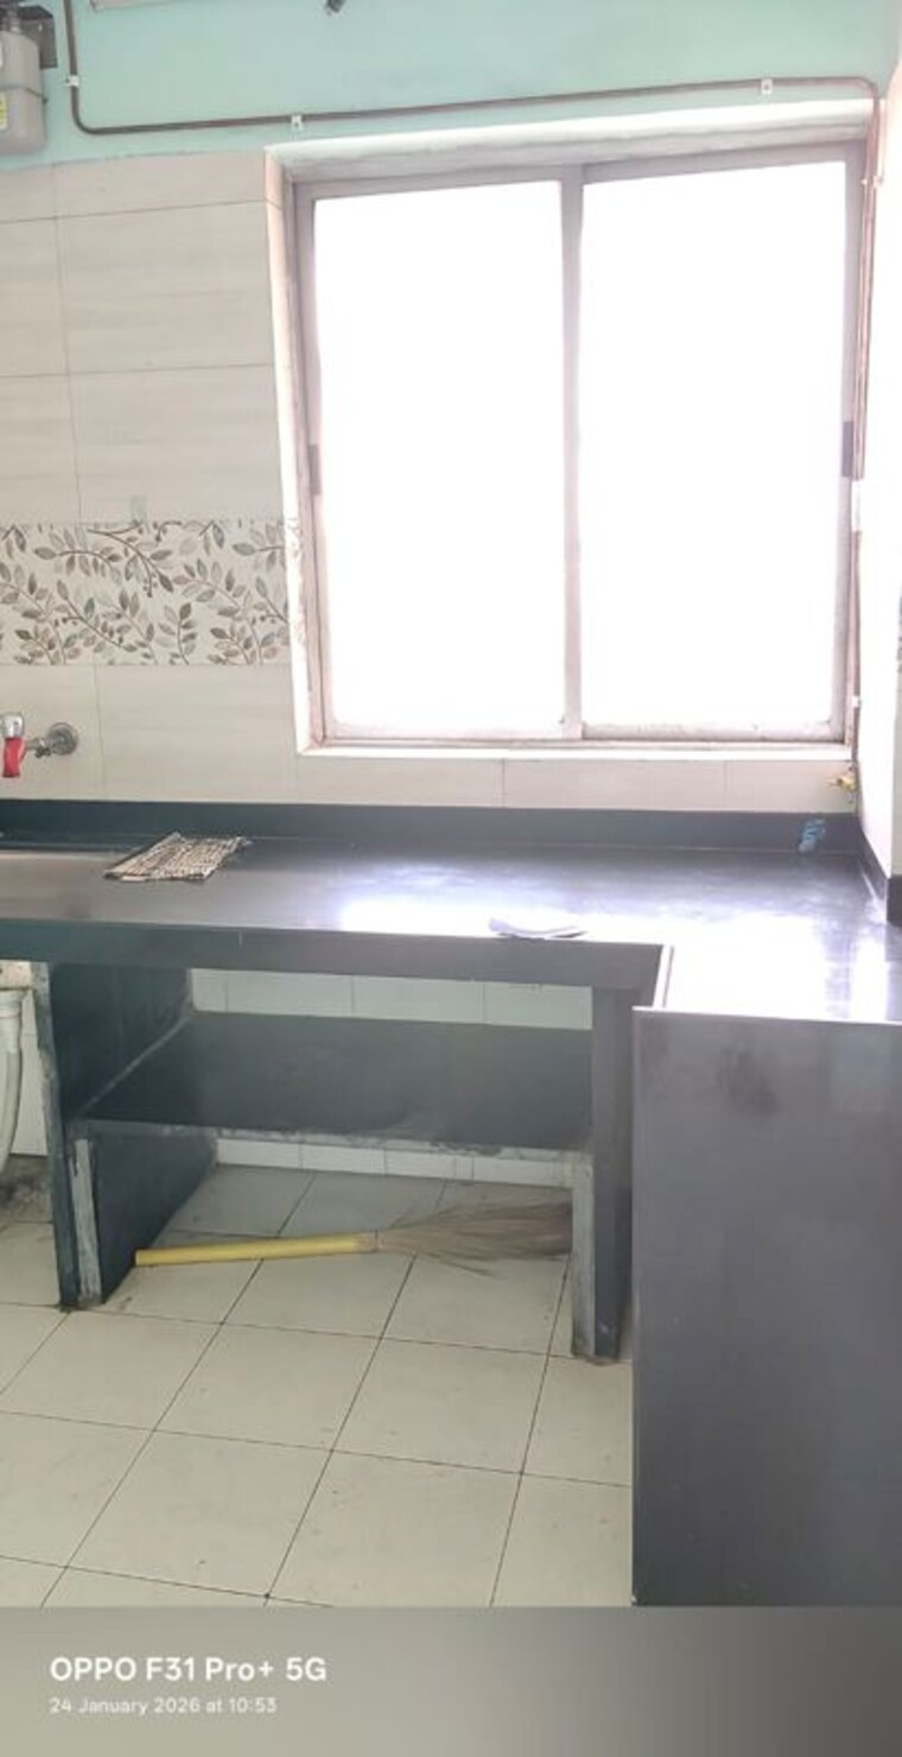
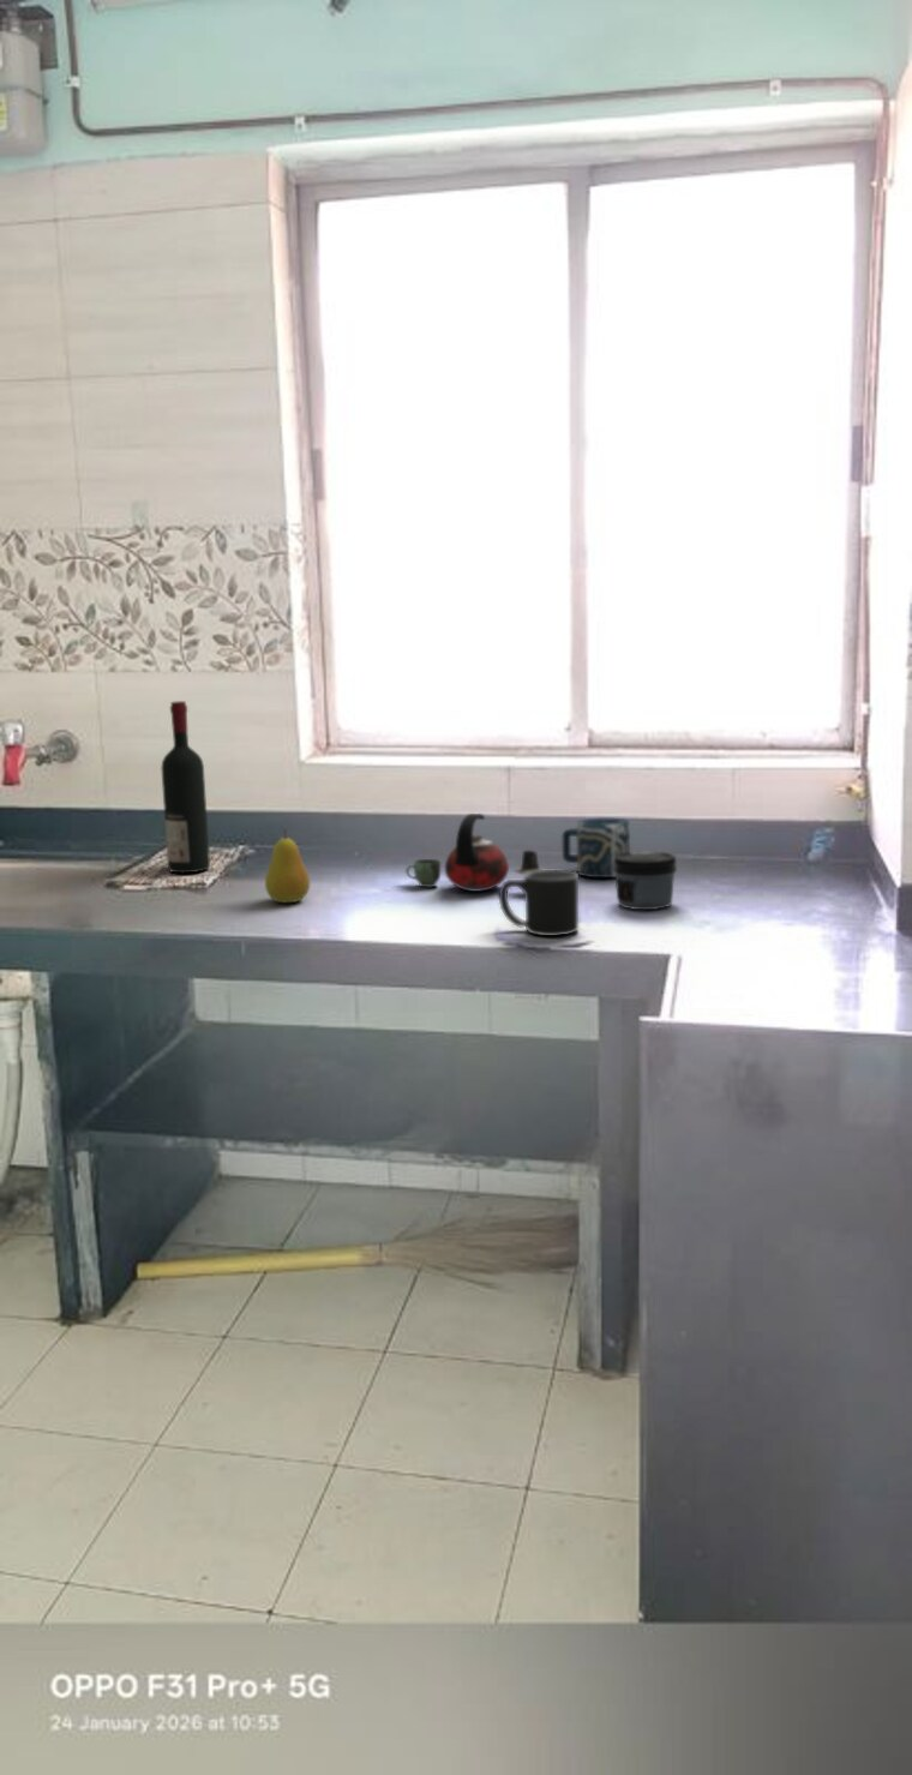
+ kettle [404,812,544,893]
+ mug [498,869,580,937]
+ fruit [264,828,311,904]
+ alcohol [160,700,211,874]
+ cup [562,817,631,878]
+ jar [613,850,678,911]
